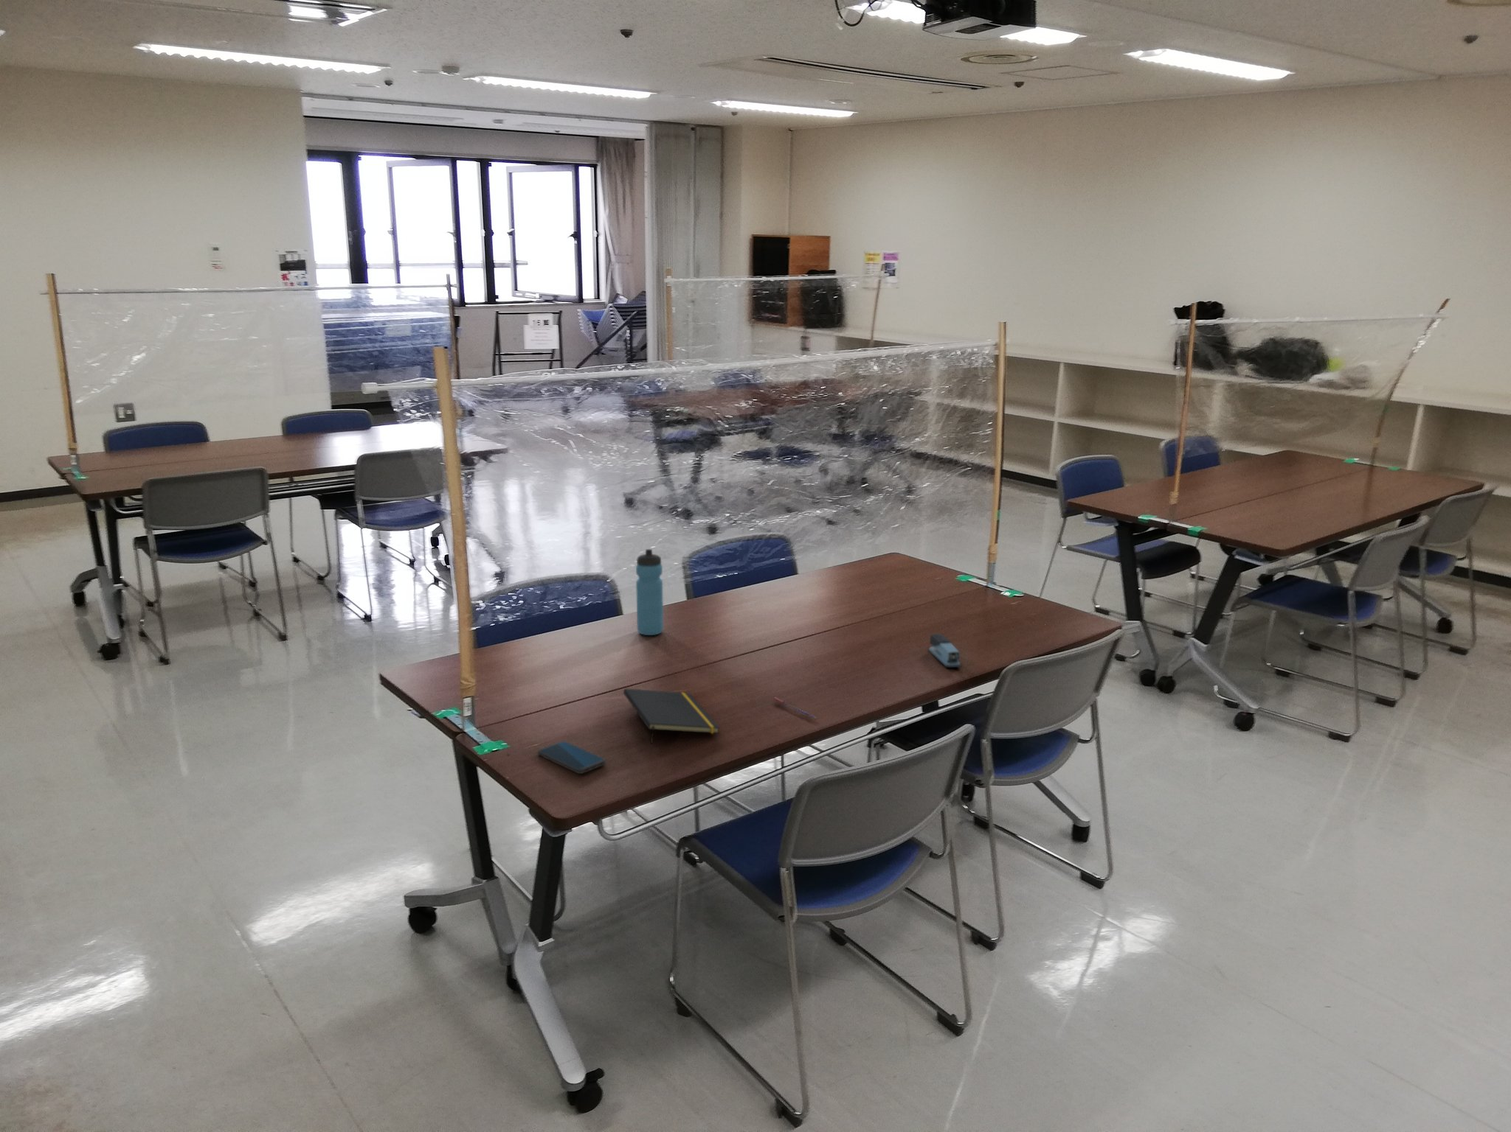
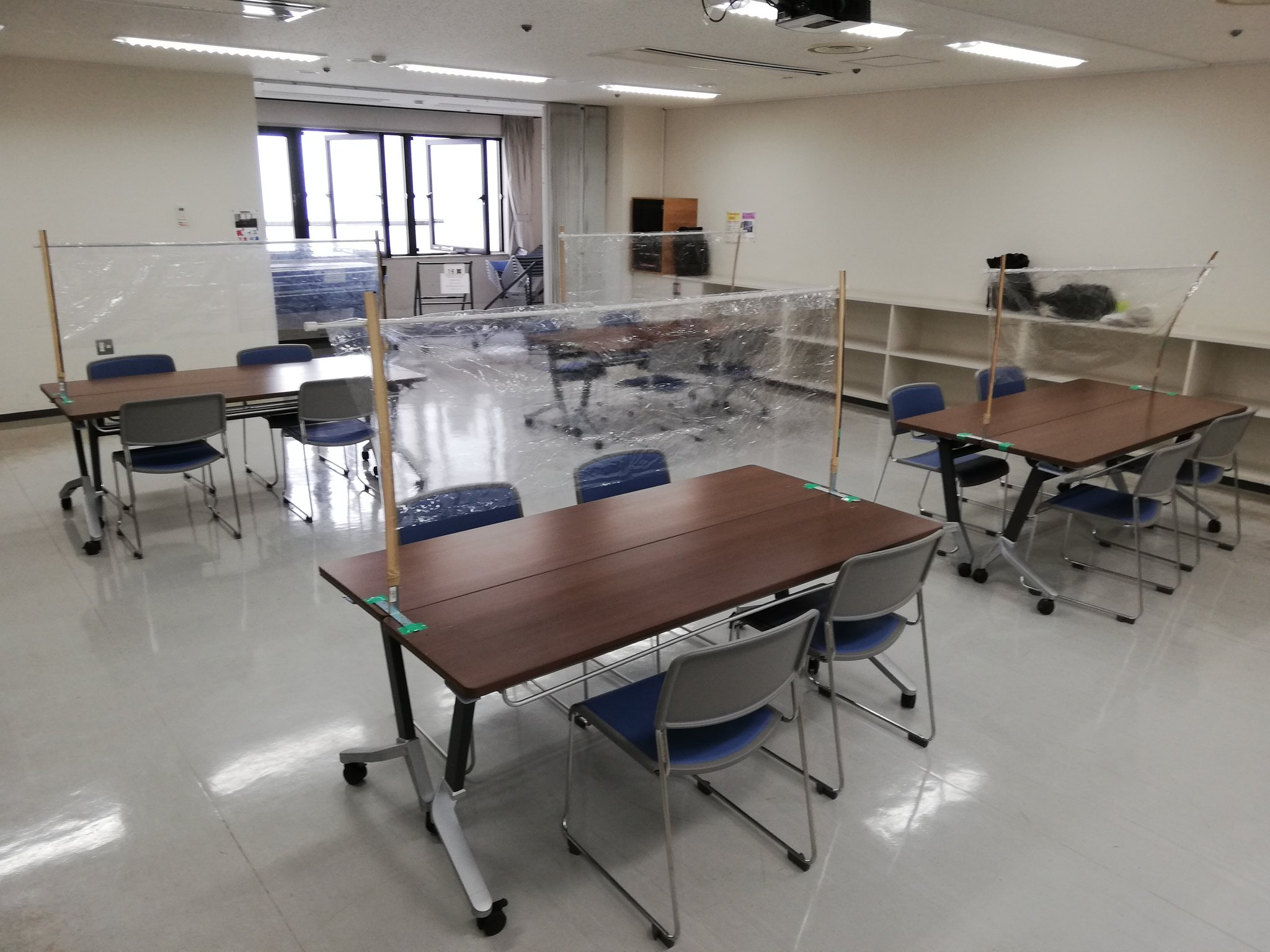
- smartphone [537,741,607,774]
- water bottle [635,548,664,636]
- stapler [927,633,963,668]
- notepad [622,687,721,746]
- pen [773,697,817,719]
